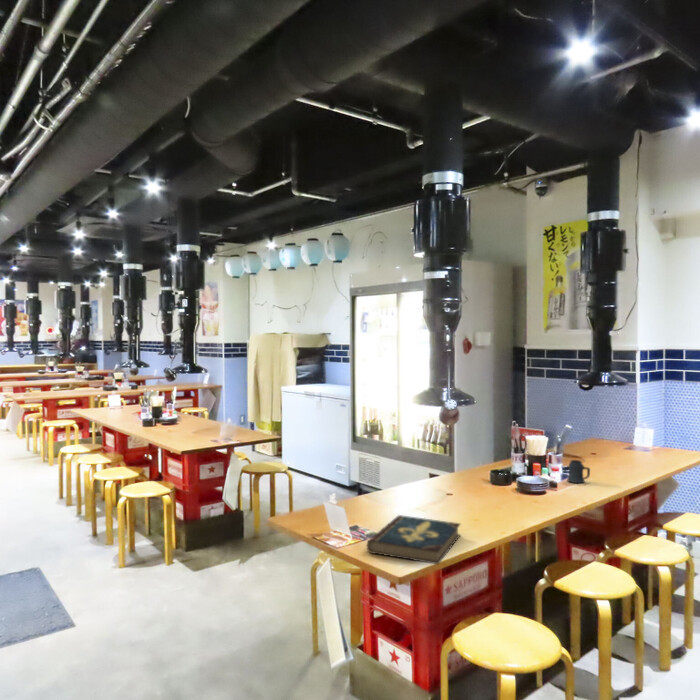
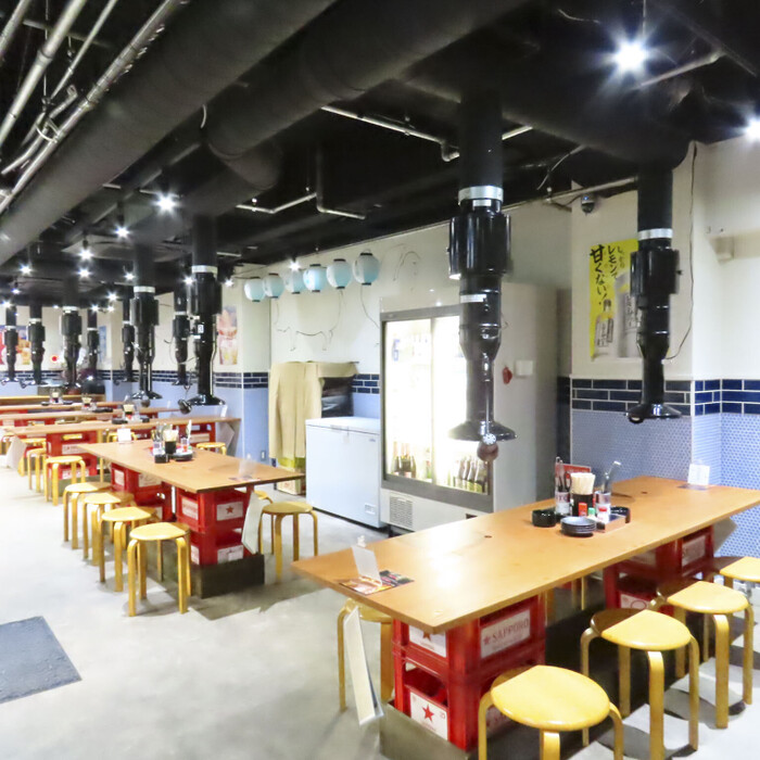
- mug [566,459,591,484]
- book [366,514,462,565]
